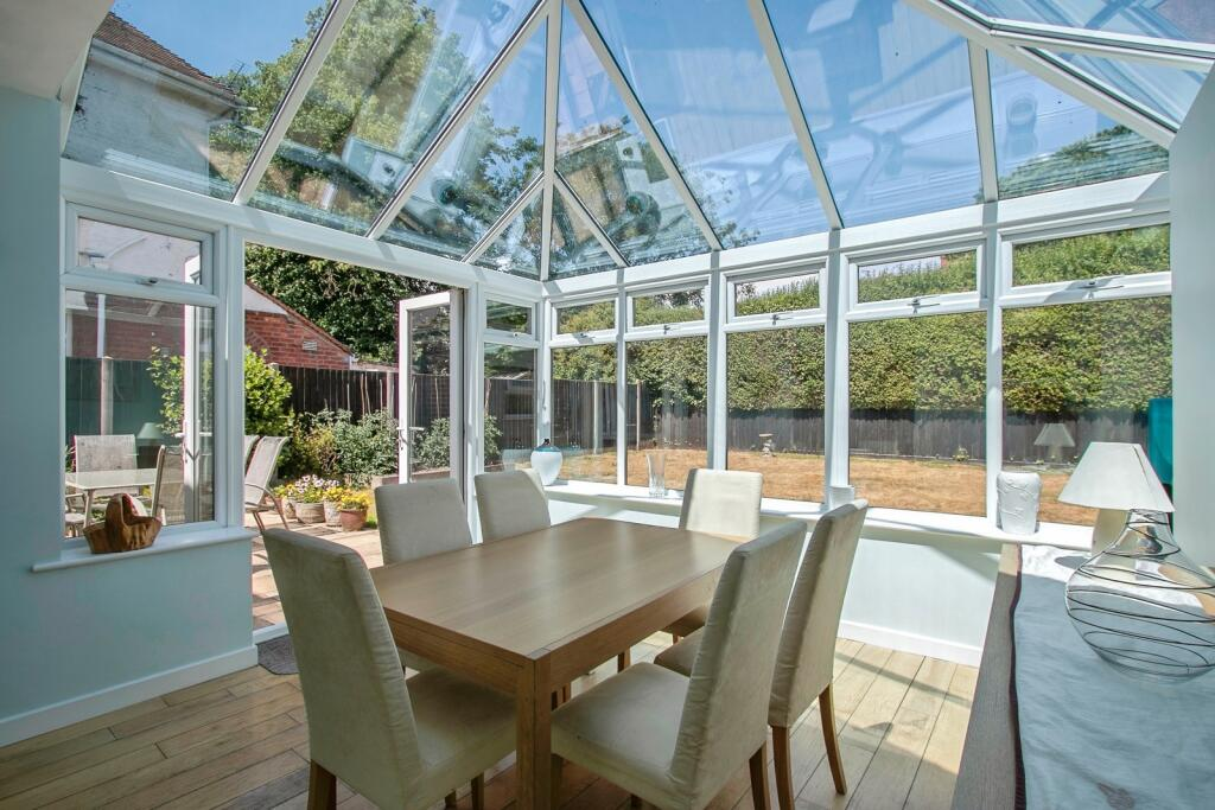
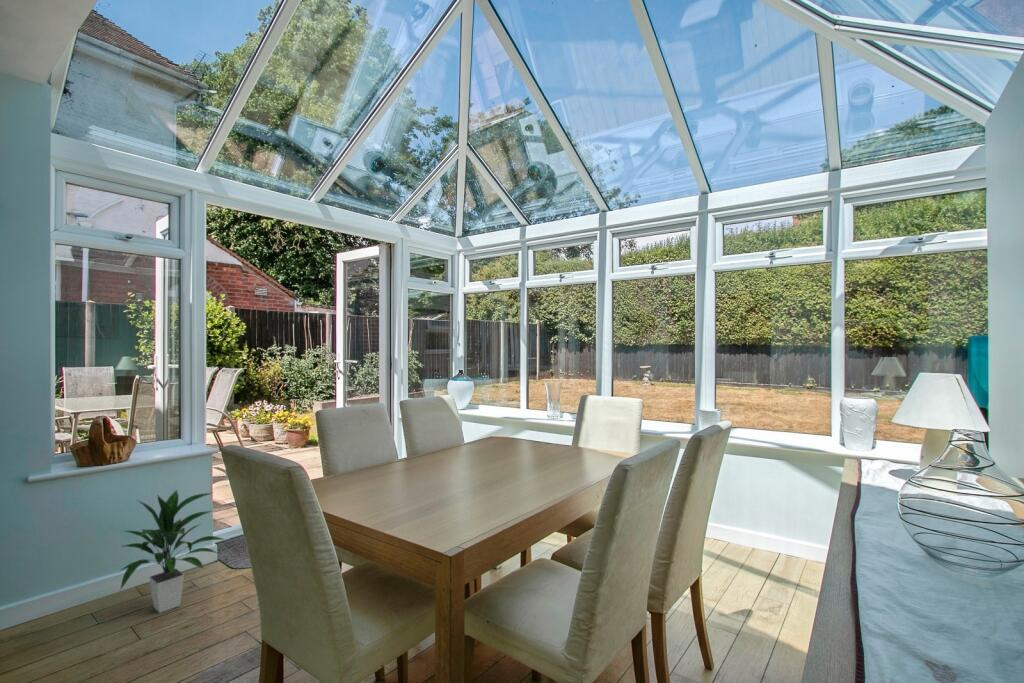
+ indoor plant [118,489,224,614]
